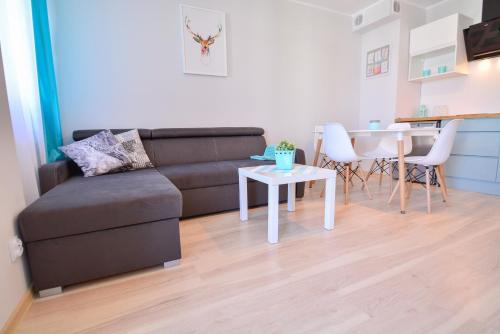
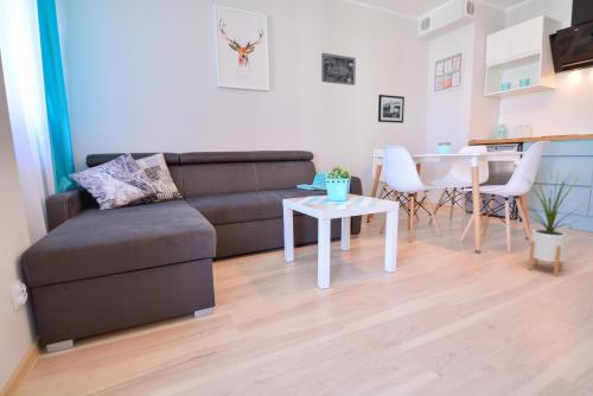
+ picture frame [377,94,406,124]
+ house plant [518,166,592,277]
+ wall art [320,52,357,87]
